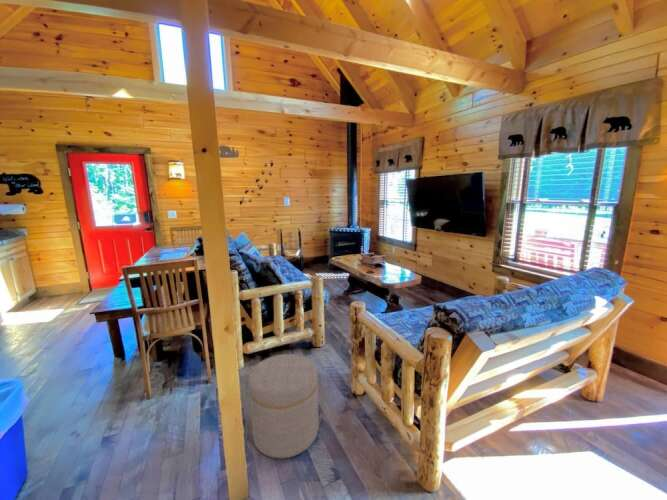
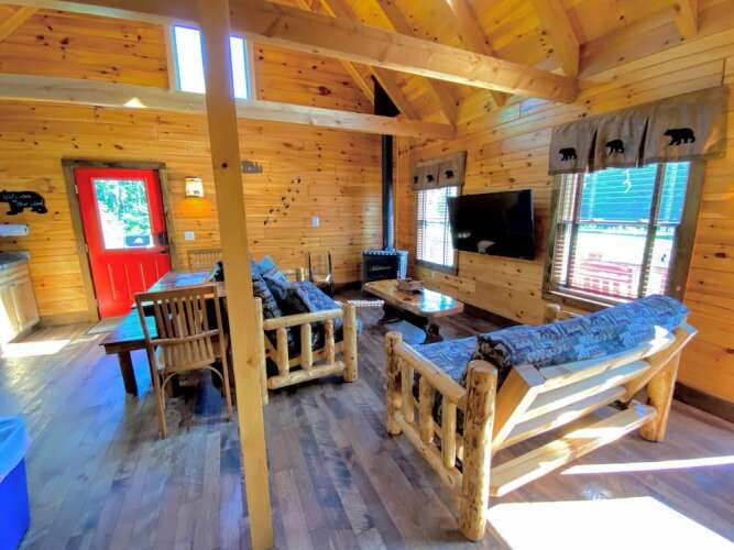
- ottoman [247,353,320,459]
